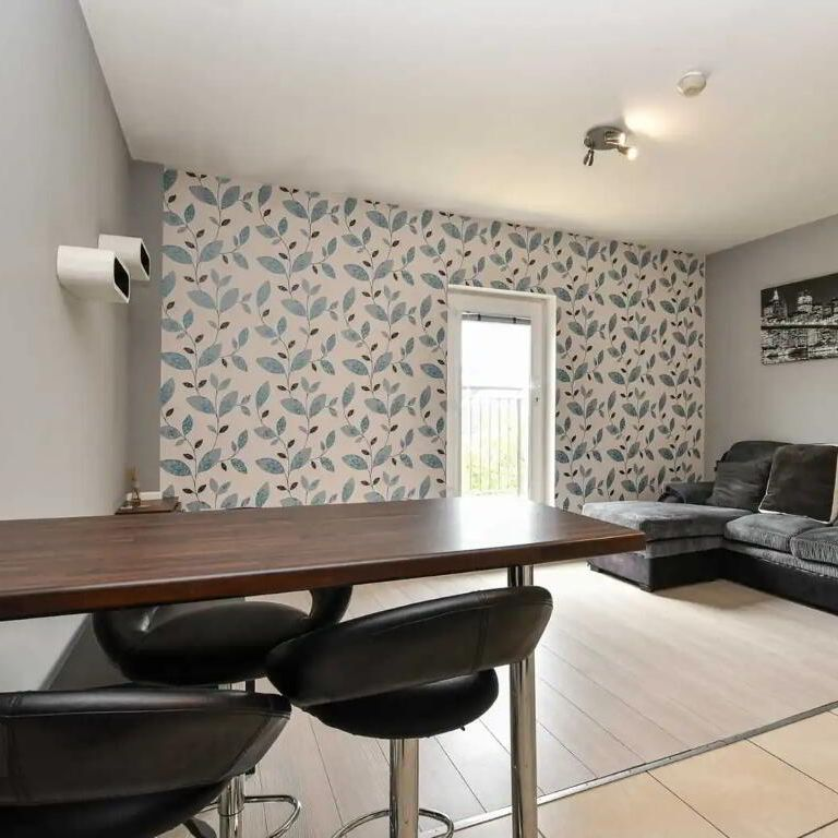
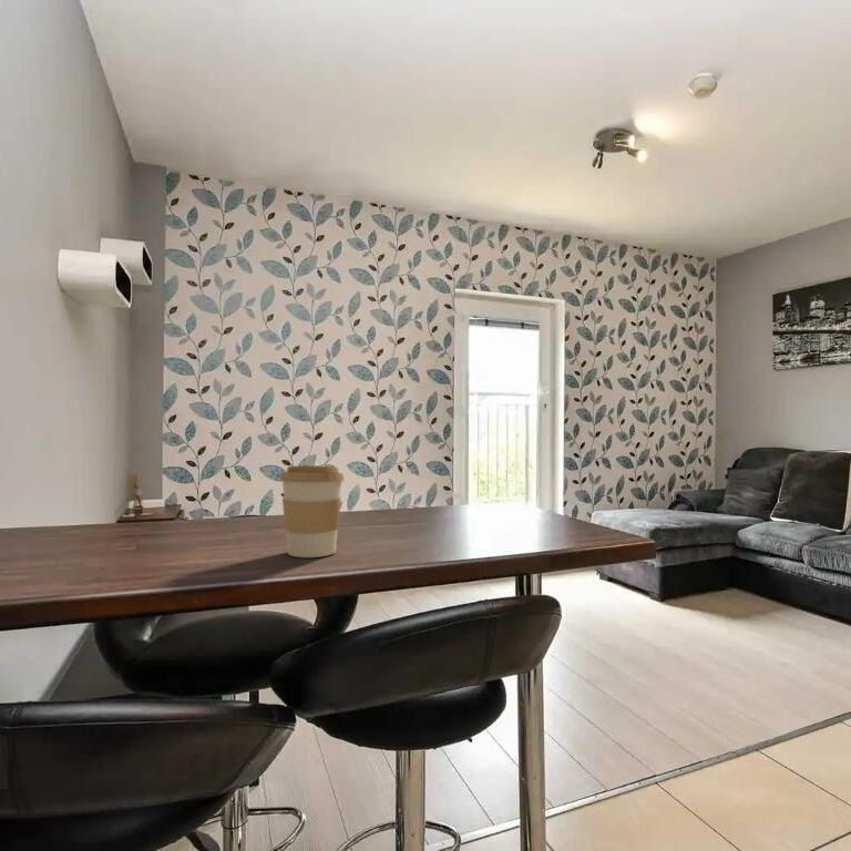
+ coffee cup [279,464,346,558]
